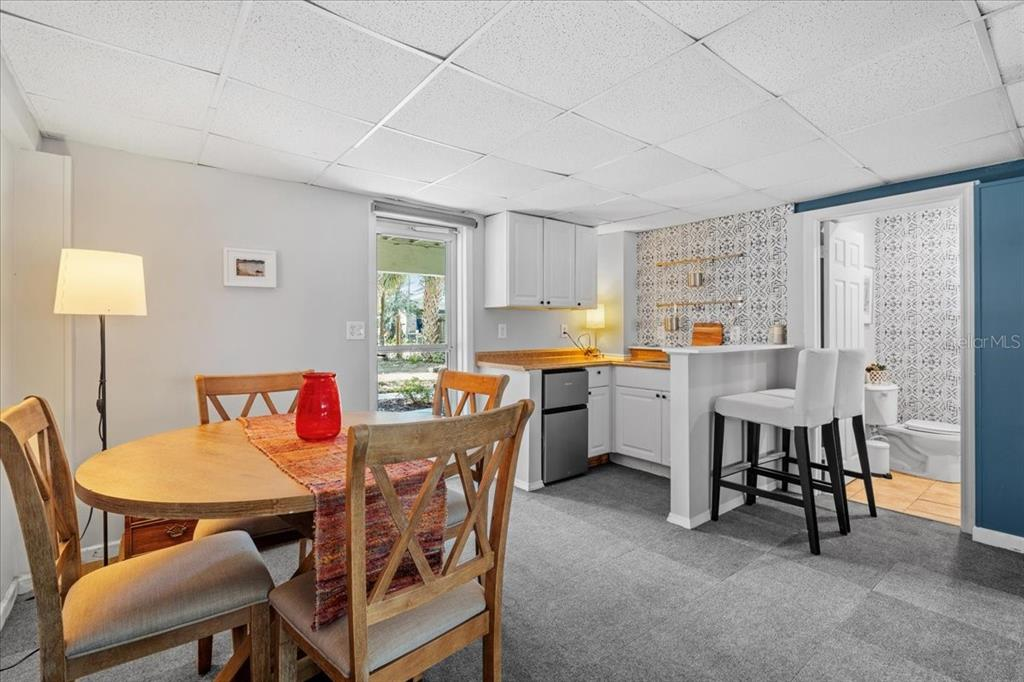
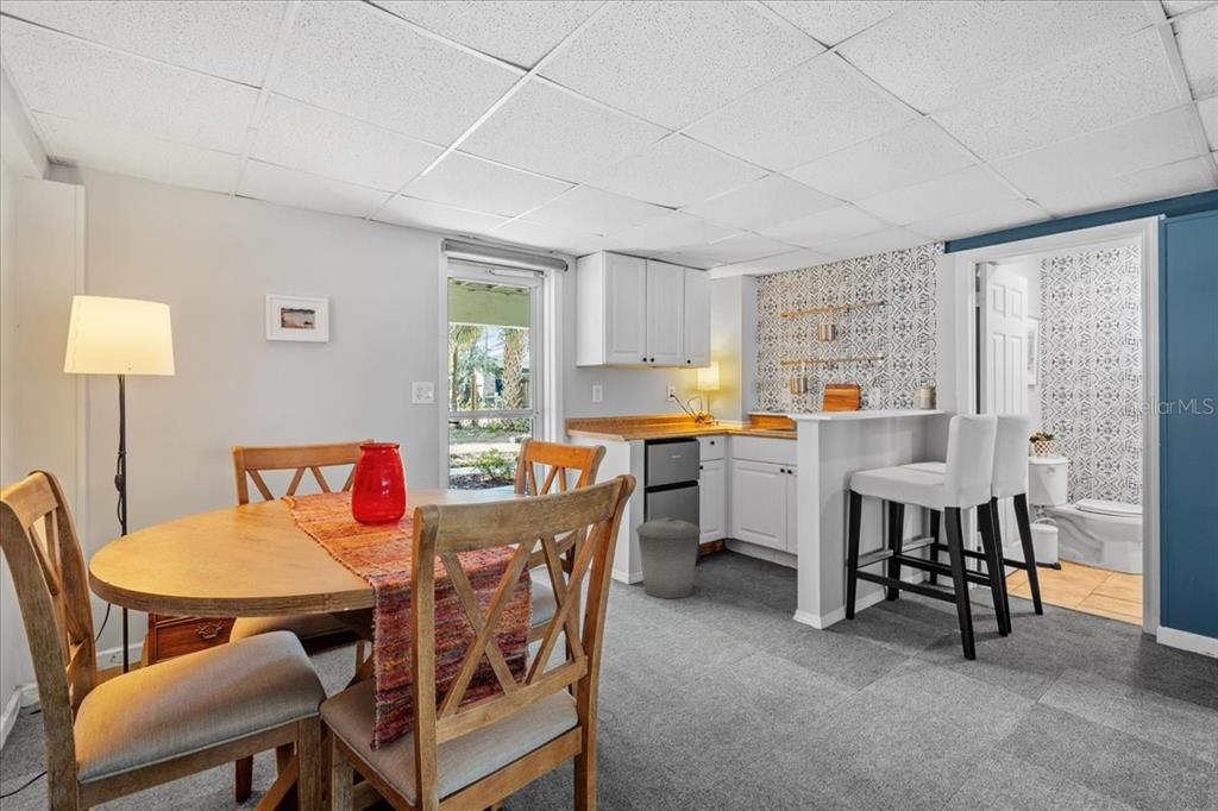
+ trash can [635,516,702,599]
